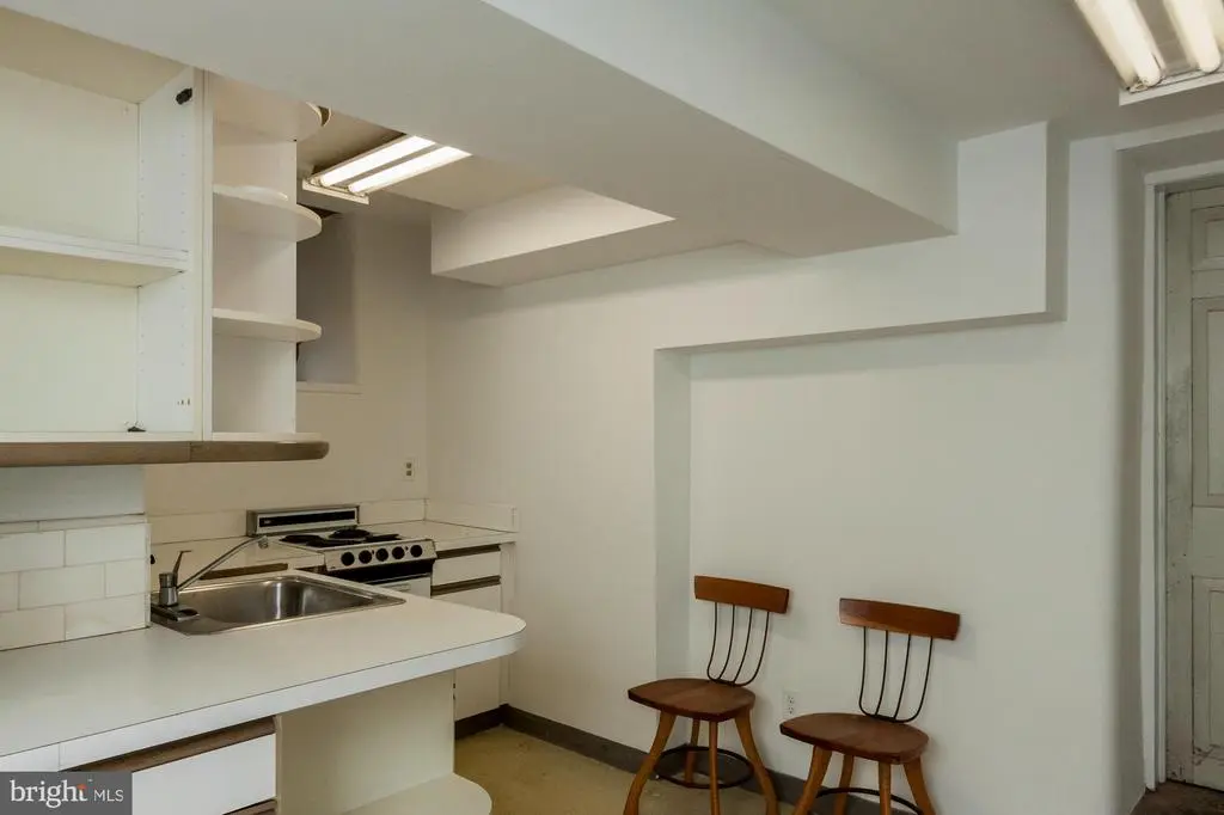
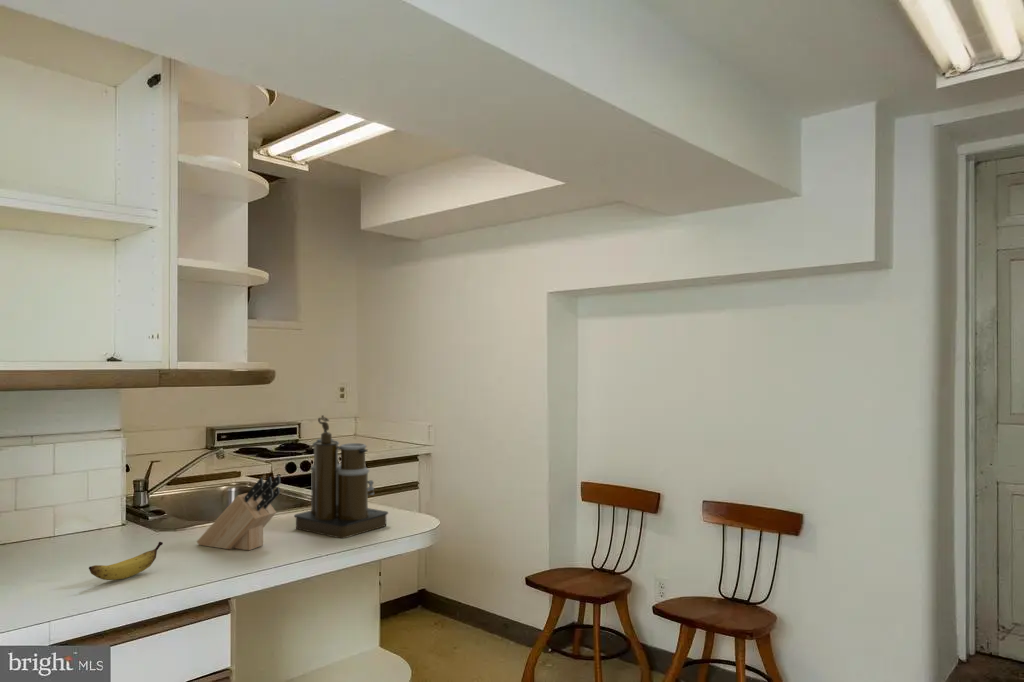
+ banana [88,541,164,581]
+ knife block [196,475,282,551]
+ coffee maker [293,414,389,539]
